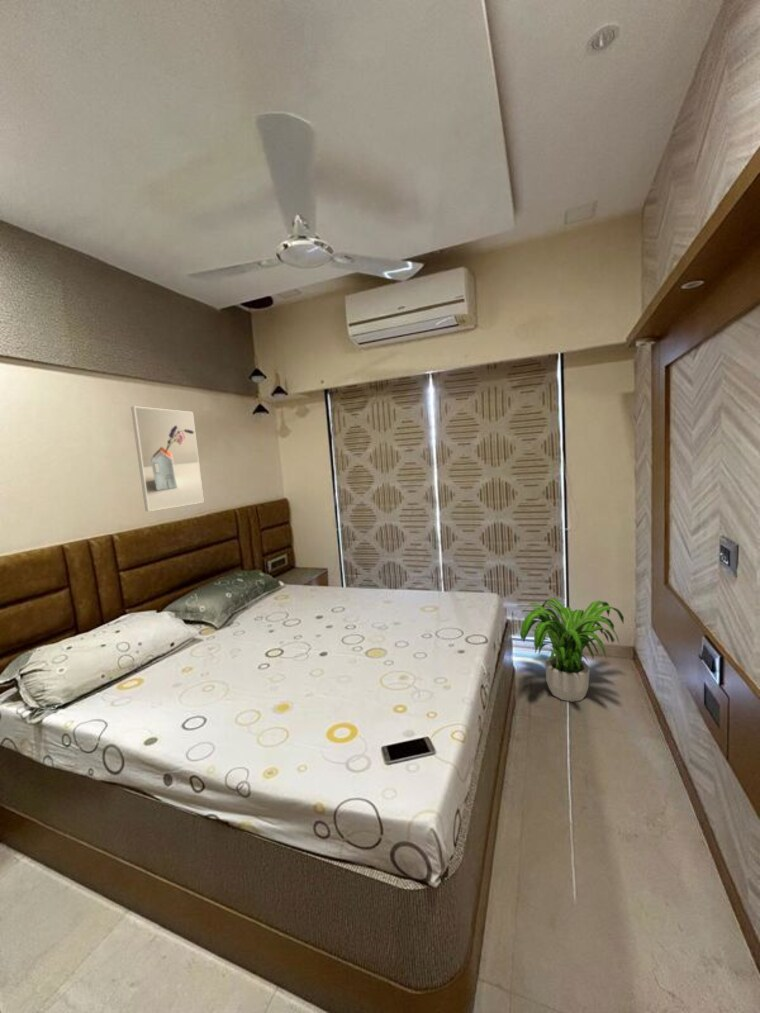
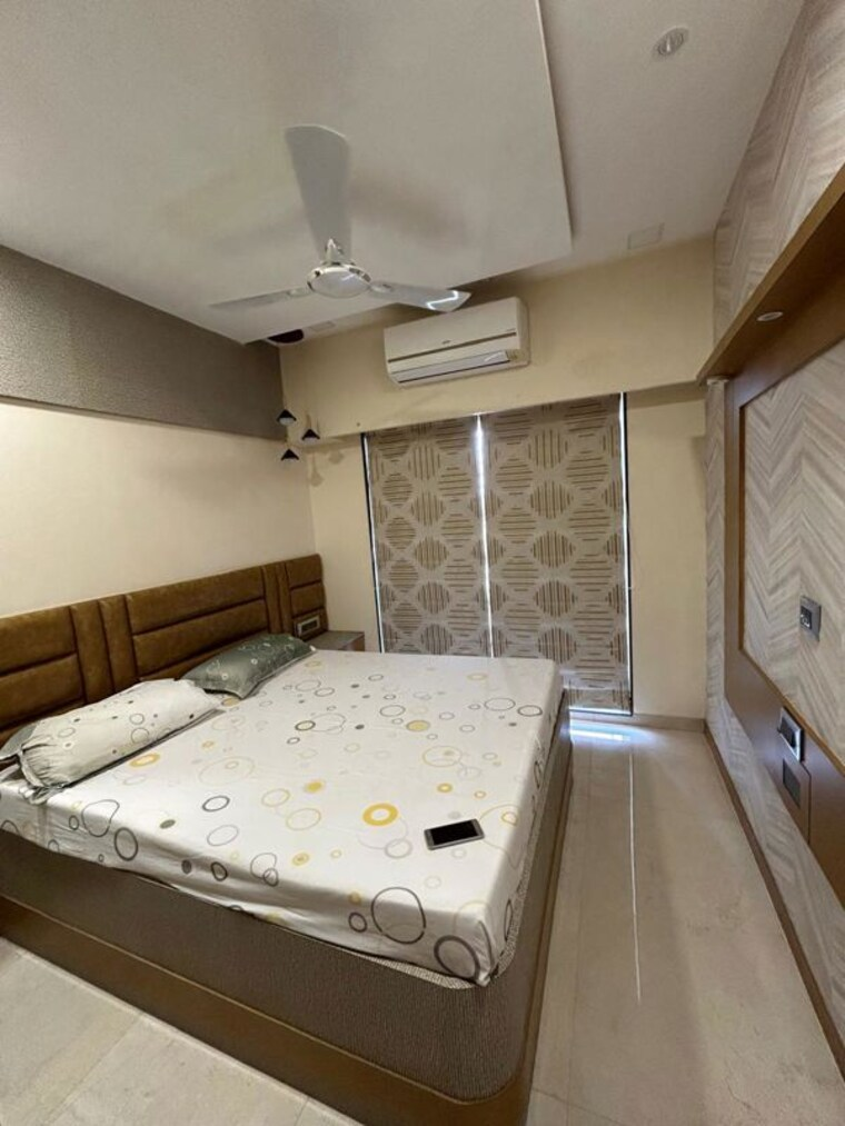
- potted plant [519,597,625,703]
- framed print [130,405,205,512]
